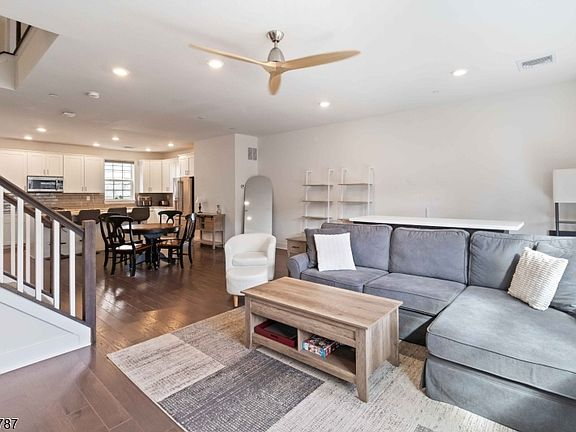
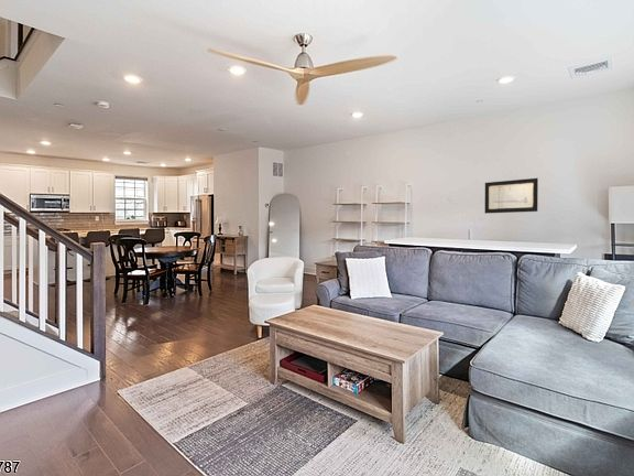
+ wall art [483,177,539,215]
